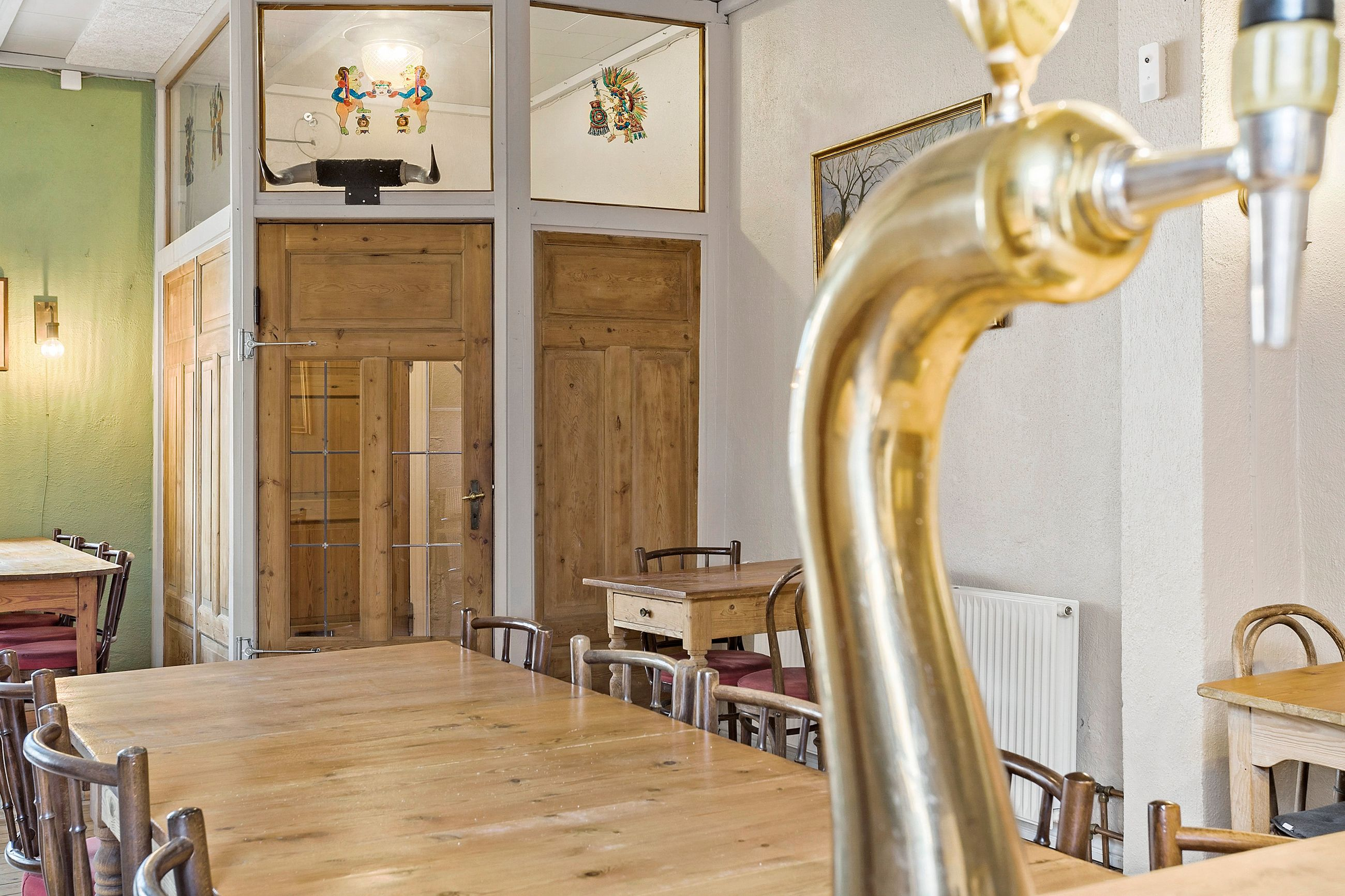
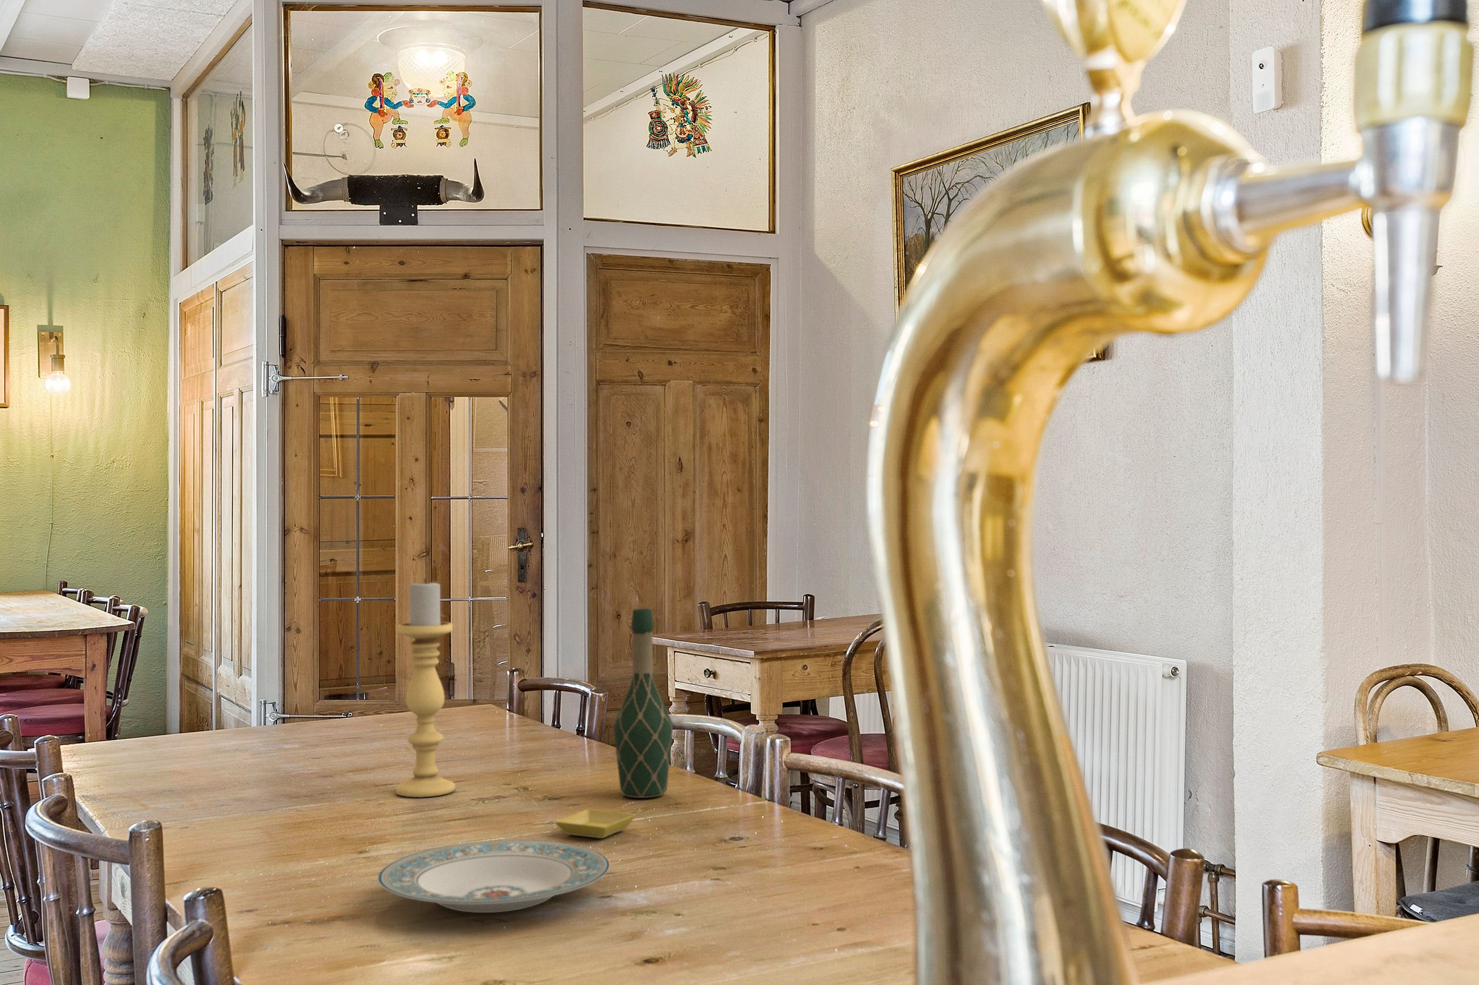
+ candle holder [396,578,455,797]
+ saucer [554,809,637,839]
+ wine bottle [614,608,673,798]
+ plate [377,840,610,914]
